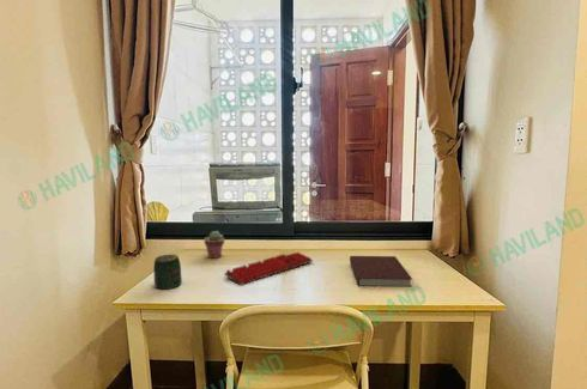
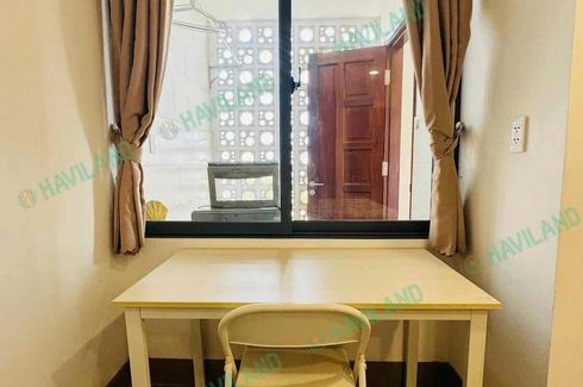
- notebook [349,255,413,288]
- keyboard [223,251,314,286]
- potted succulent [204,230,225,260]
- jar [152,254,183,291]
